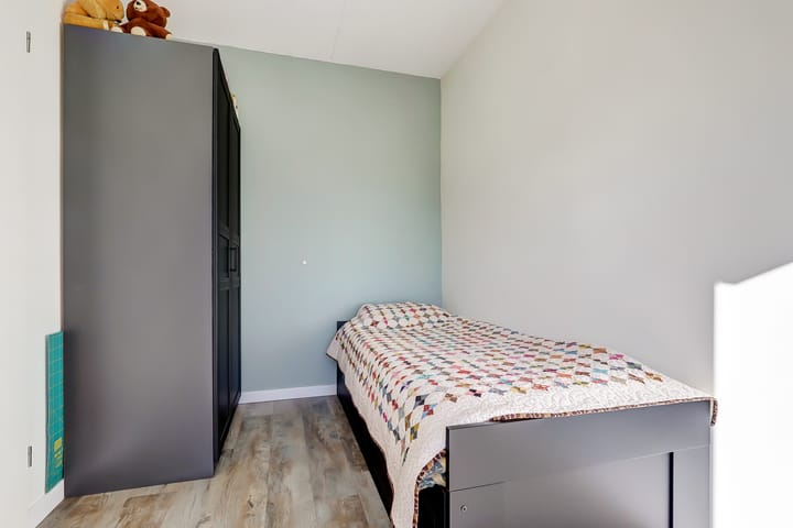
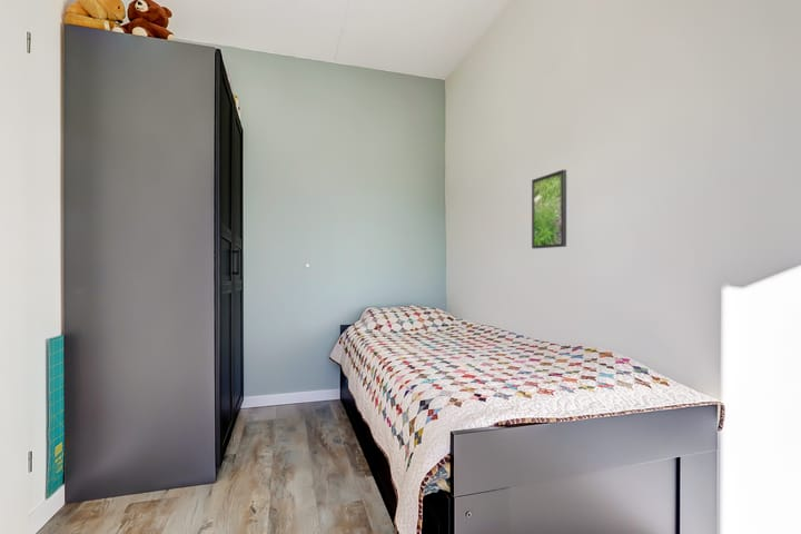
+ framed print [531,168,567,249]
